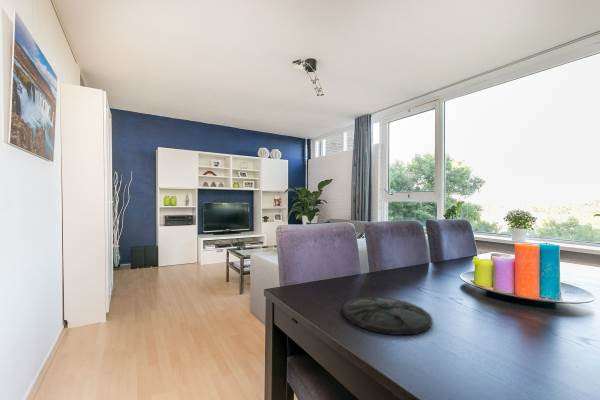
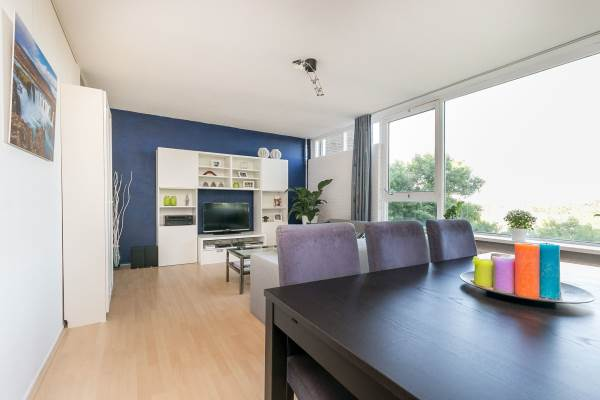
- plate [342,296,434,336]
